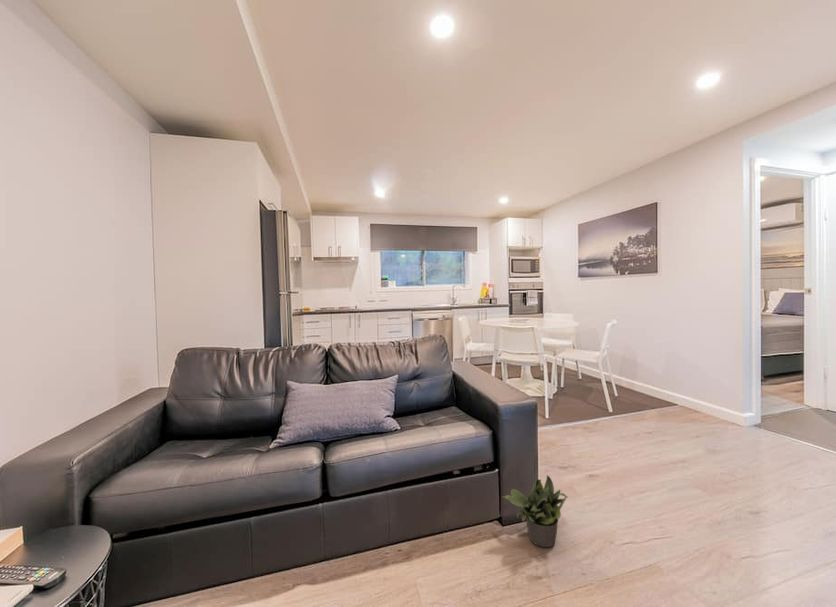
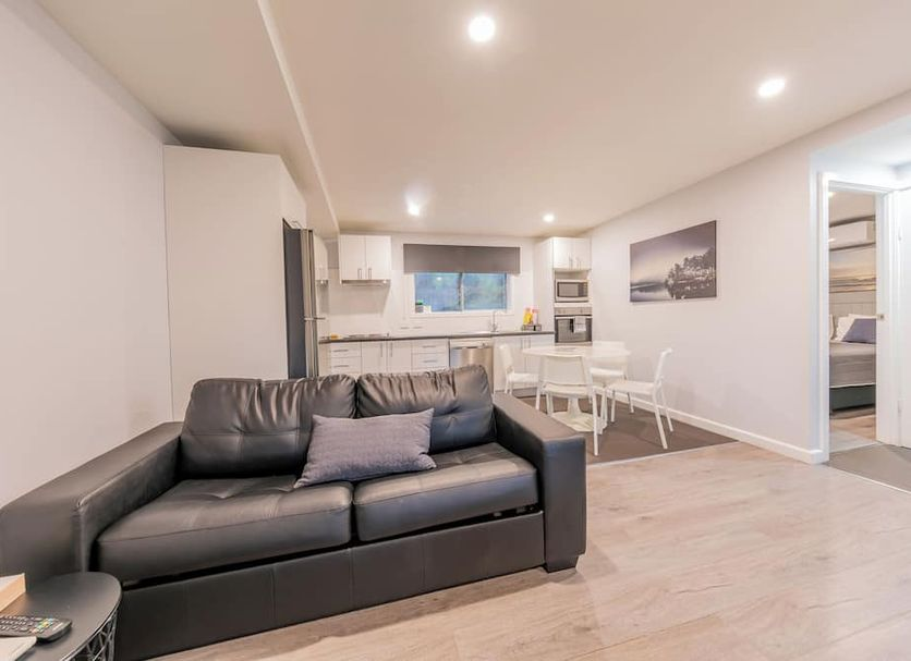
- potted plant [503,474,569,548]
